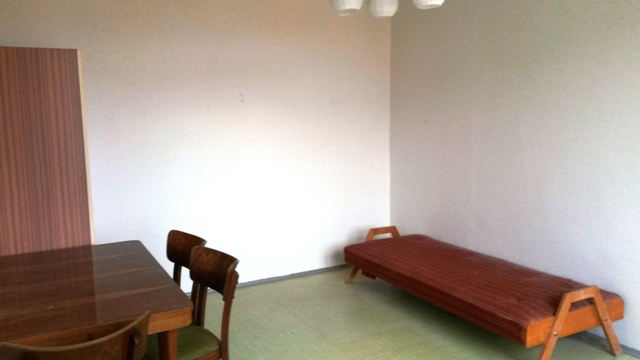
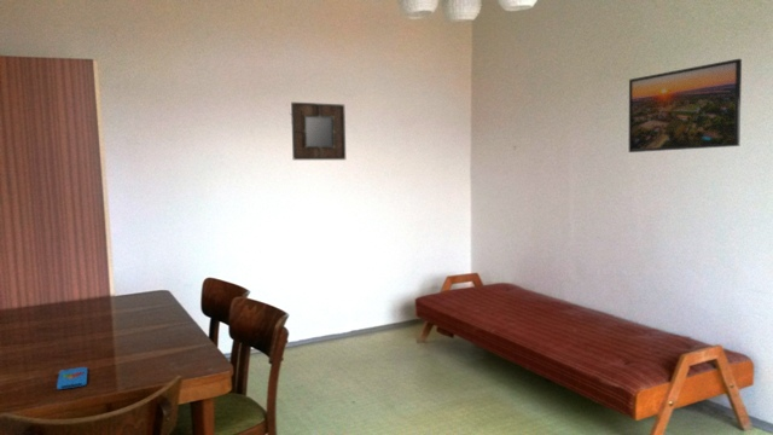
+ home mirror [290,102,347,161]
+ smartphone [56,366,88,390]
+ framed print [628,58,743,153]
